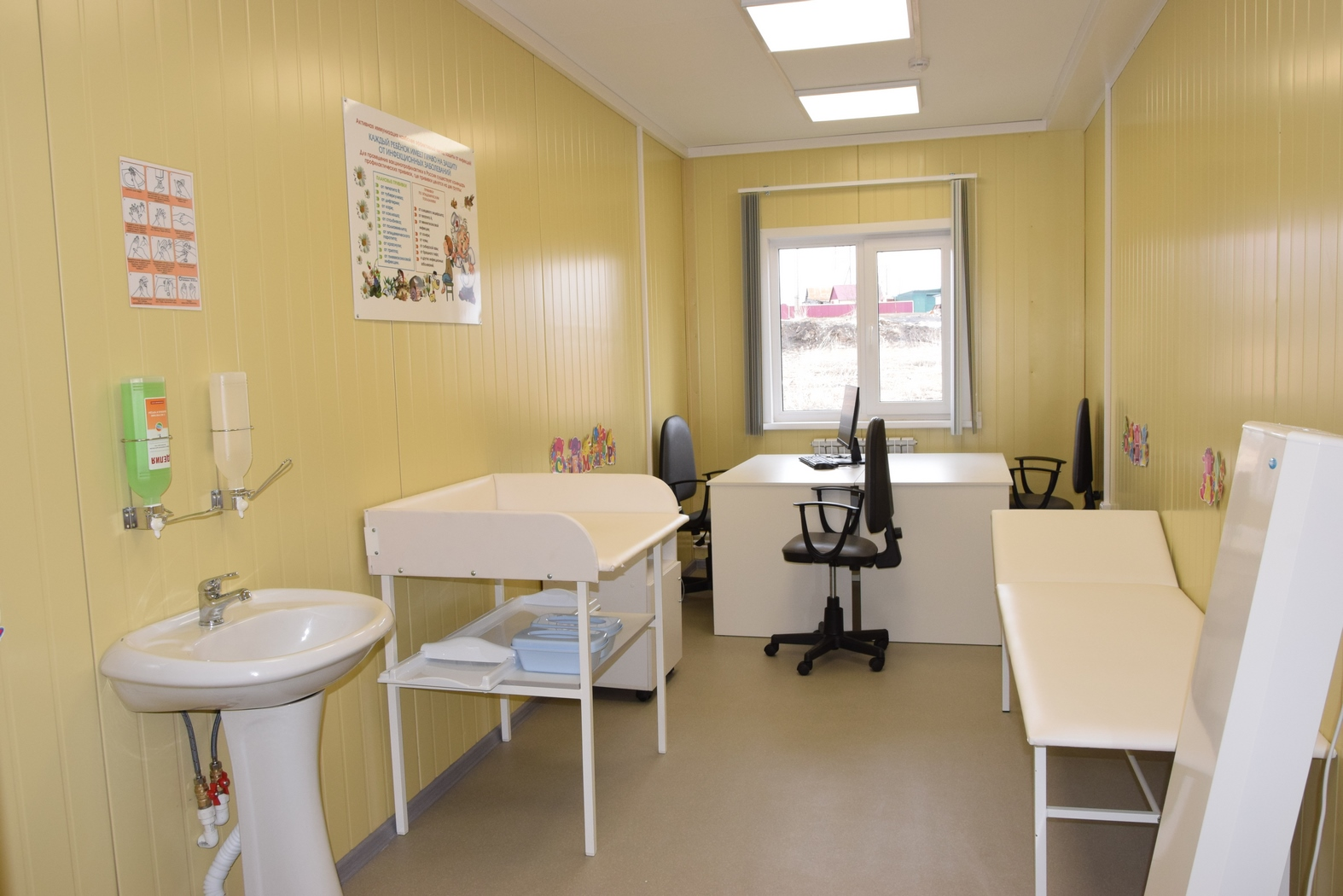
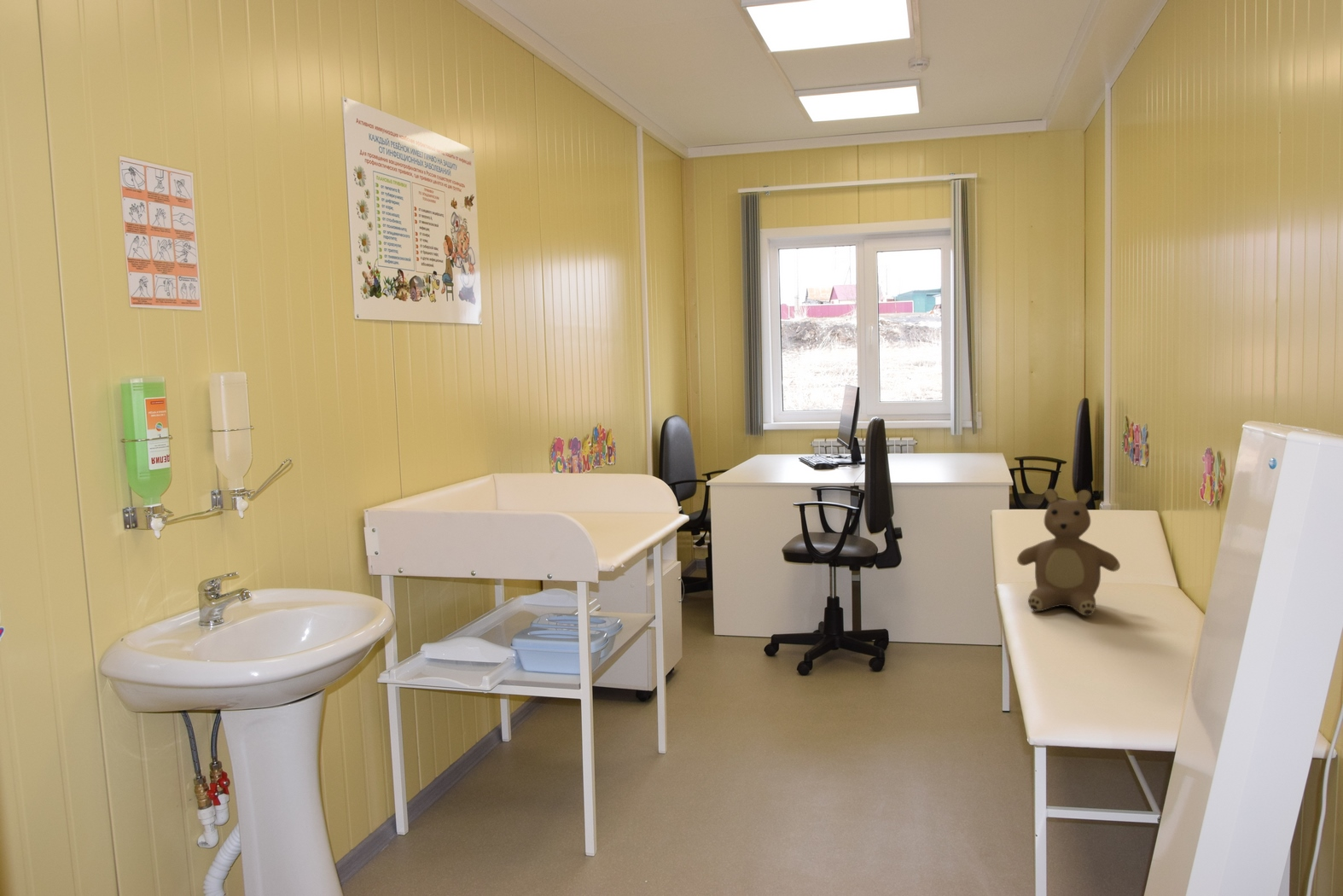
+ teddy bear [1016,488,1121,616]
